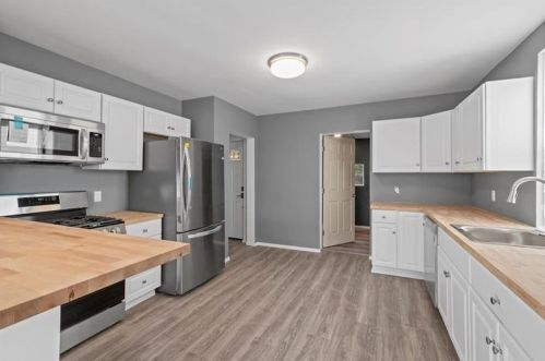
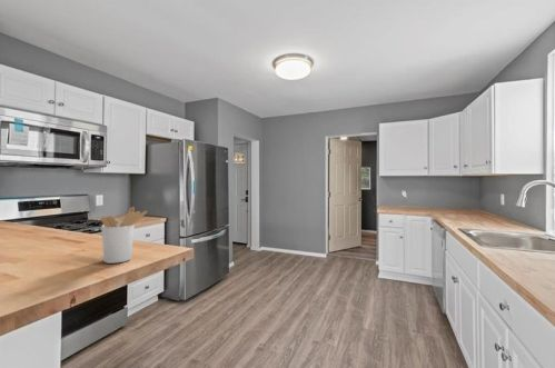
+ utensil holder [100,206,149,265]
